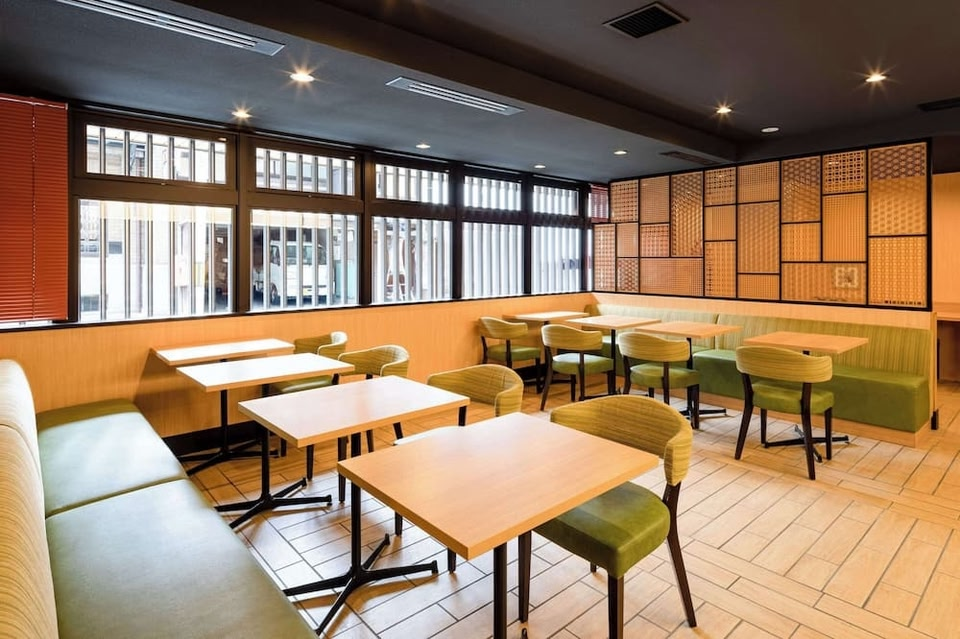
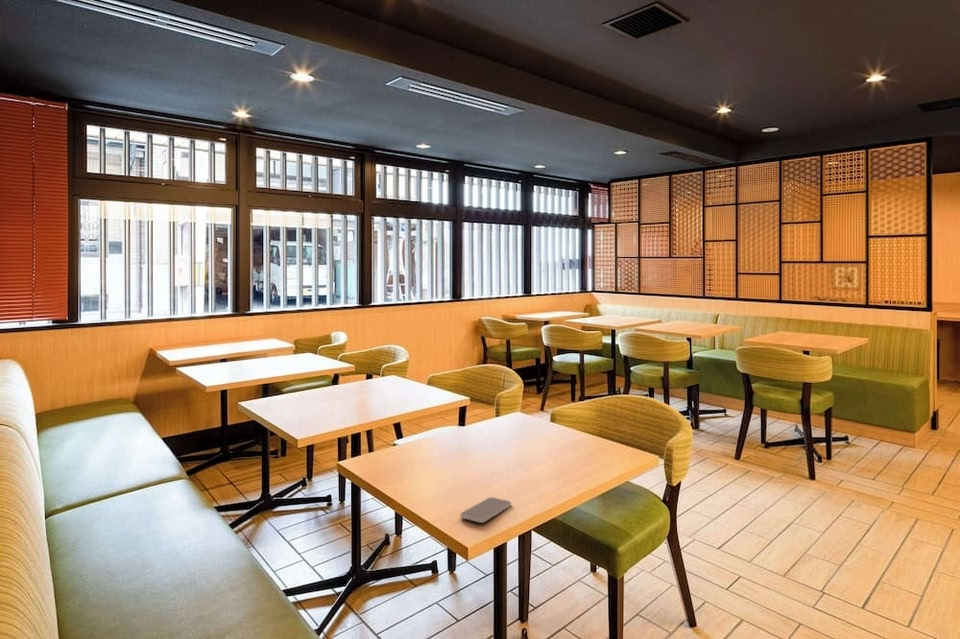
+ smartphone [459,496,512,524]
